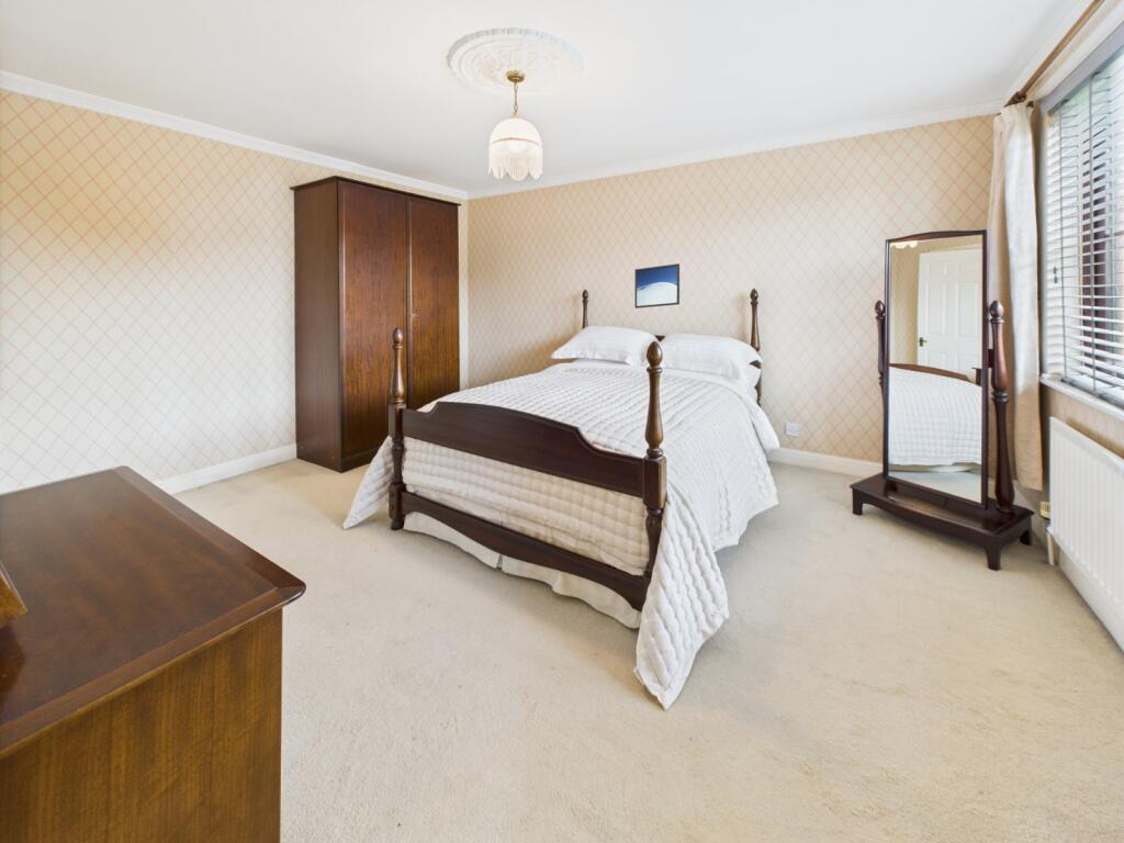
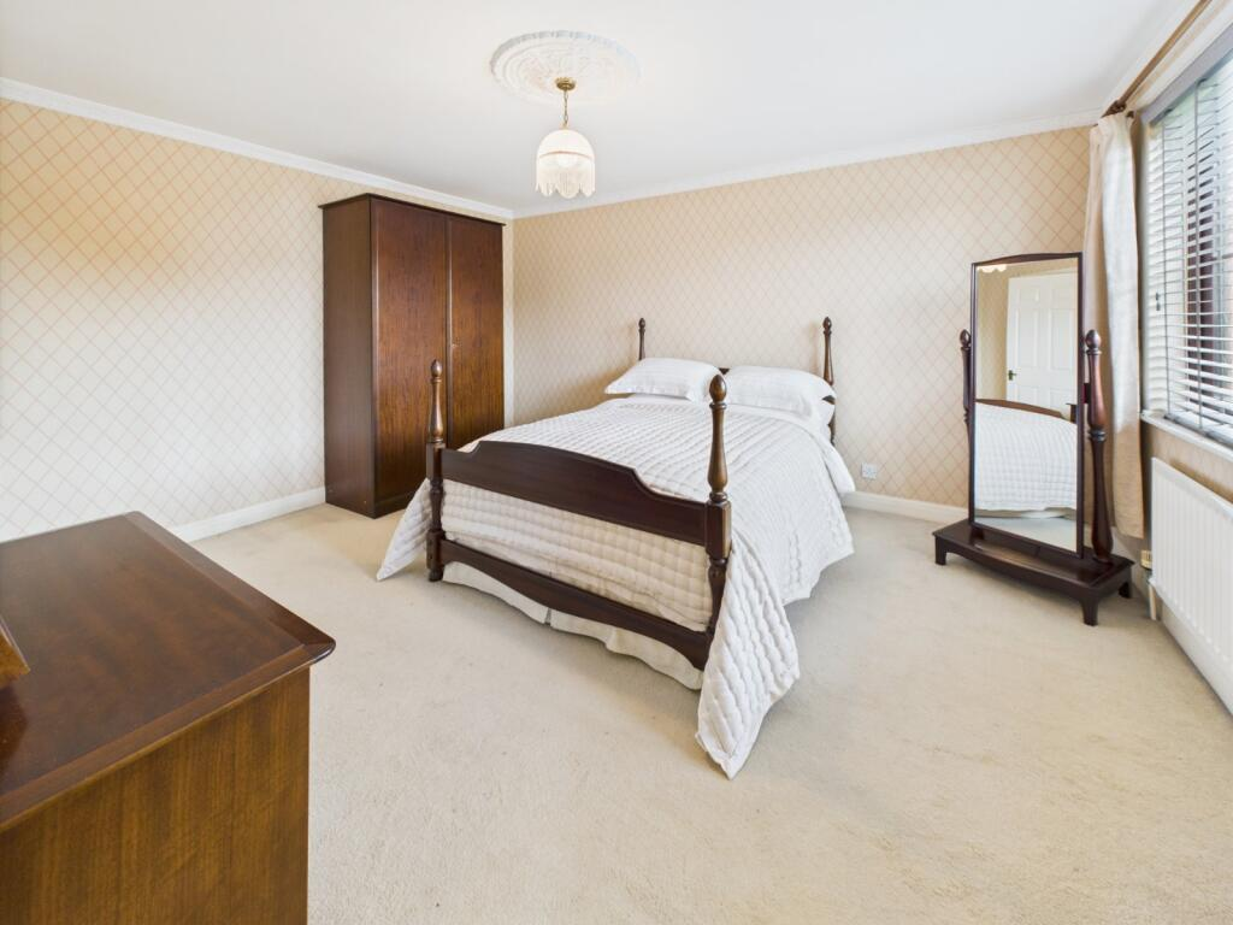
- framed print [633,262,681,310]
